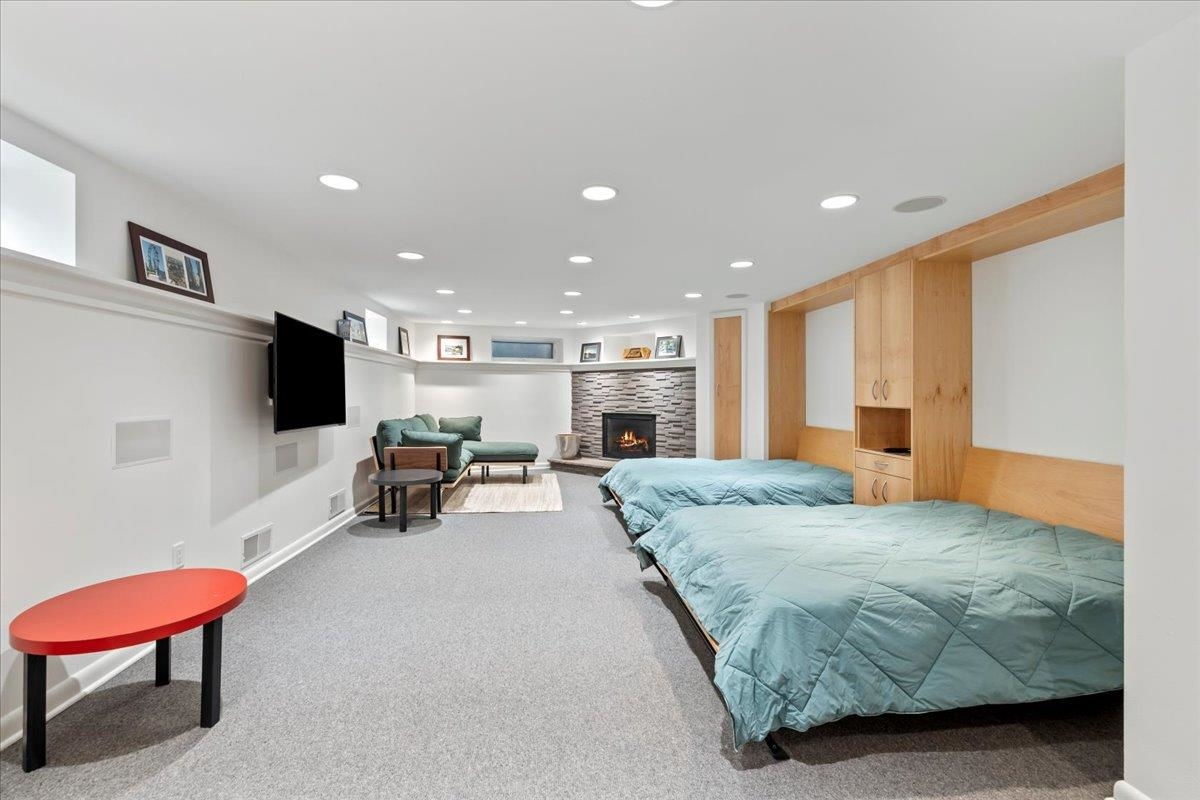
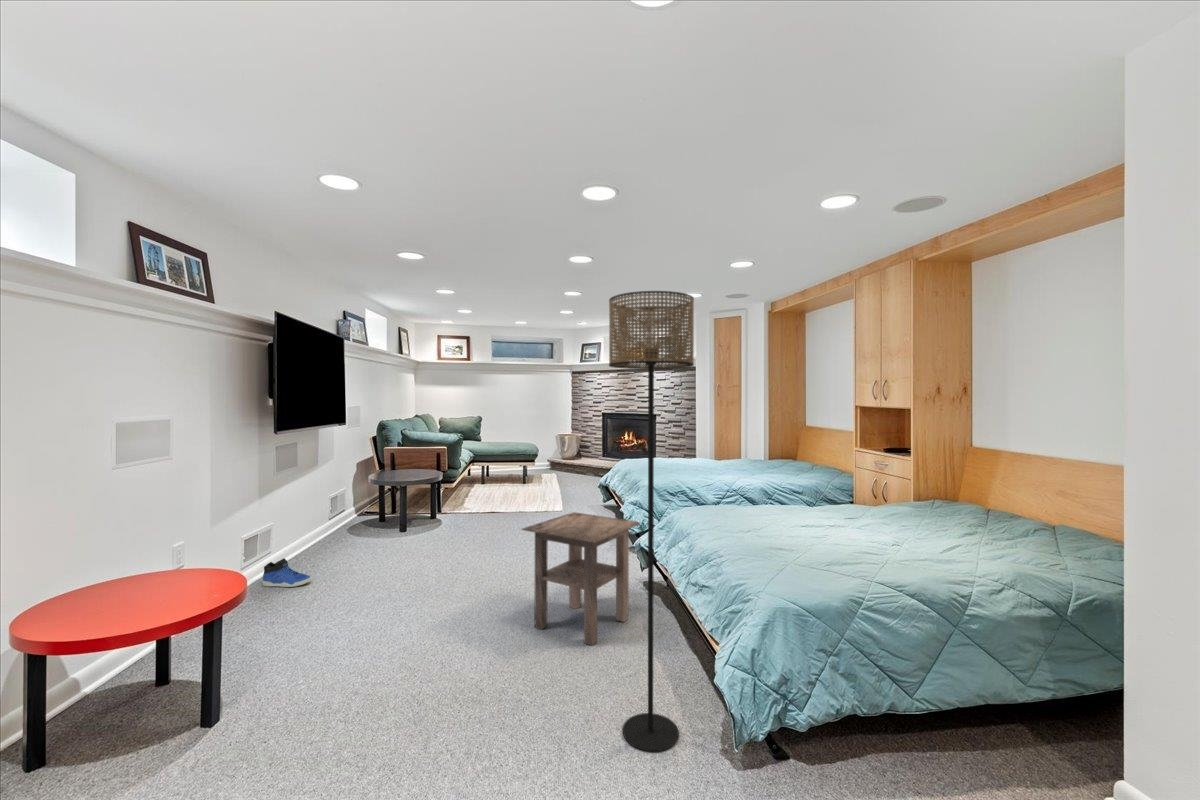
+ sneaker [262,557,312,588]
+ floor lamp [608,290,695,752]
+ side table [520,511,642,646]
